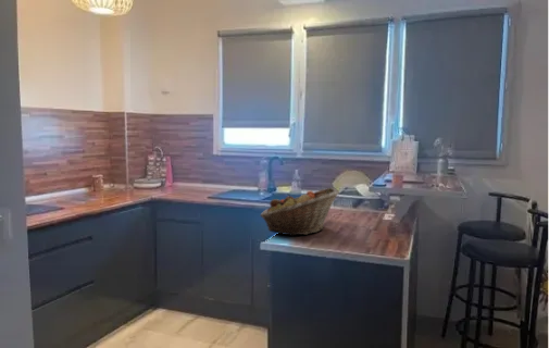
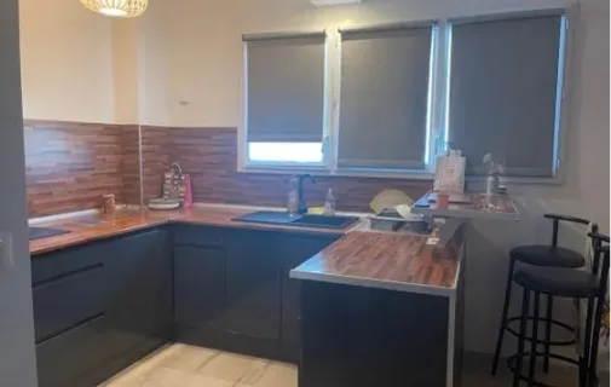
- fruit basket [259,187,340,237]
